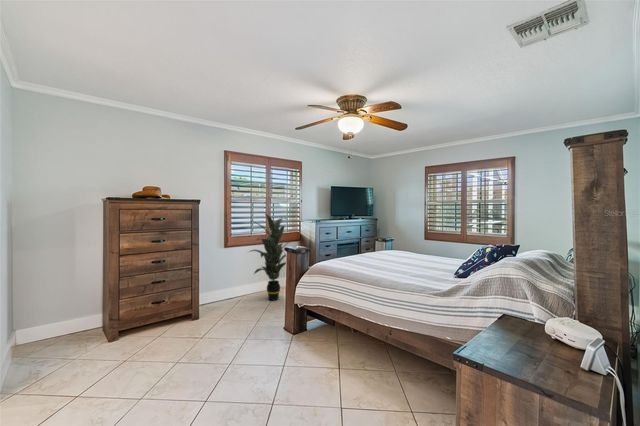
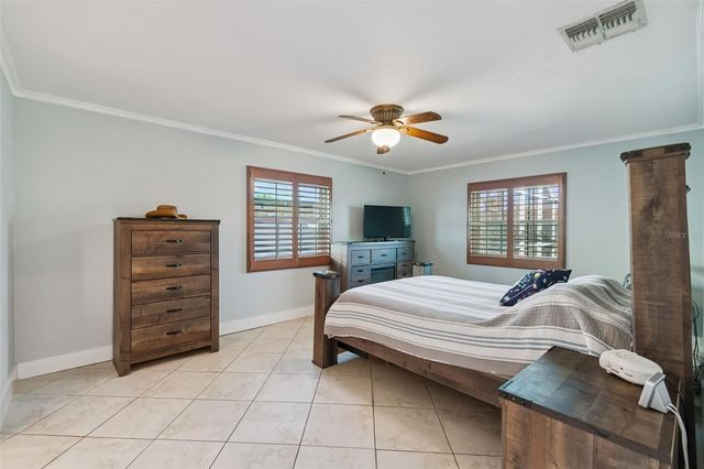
- indoor plant [246,212,292,302]
